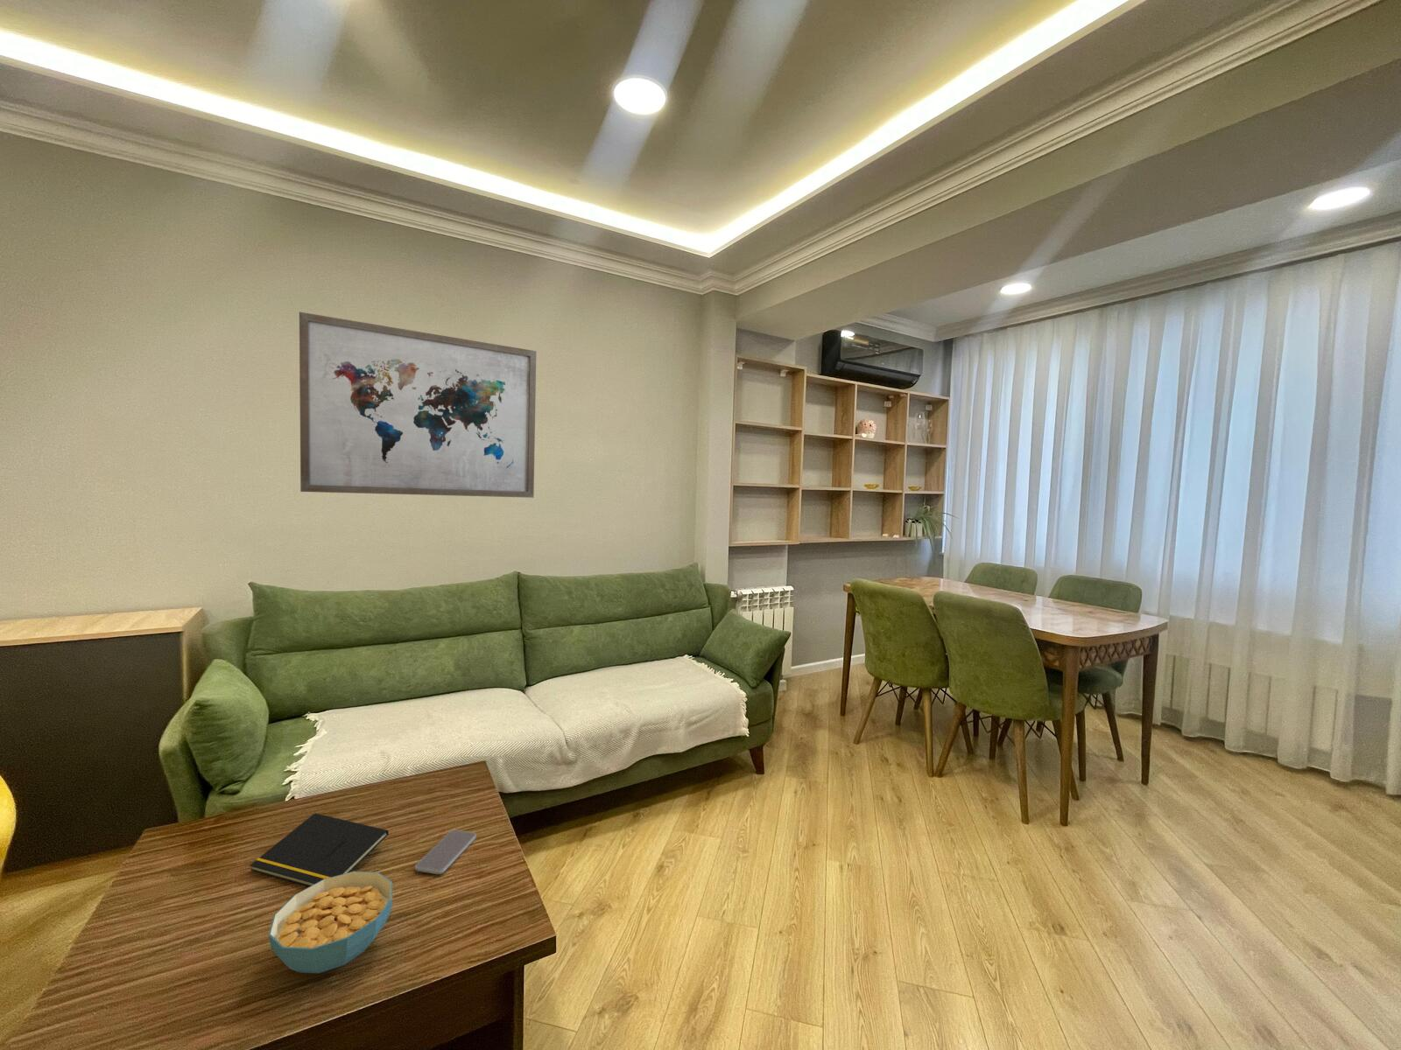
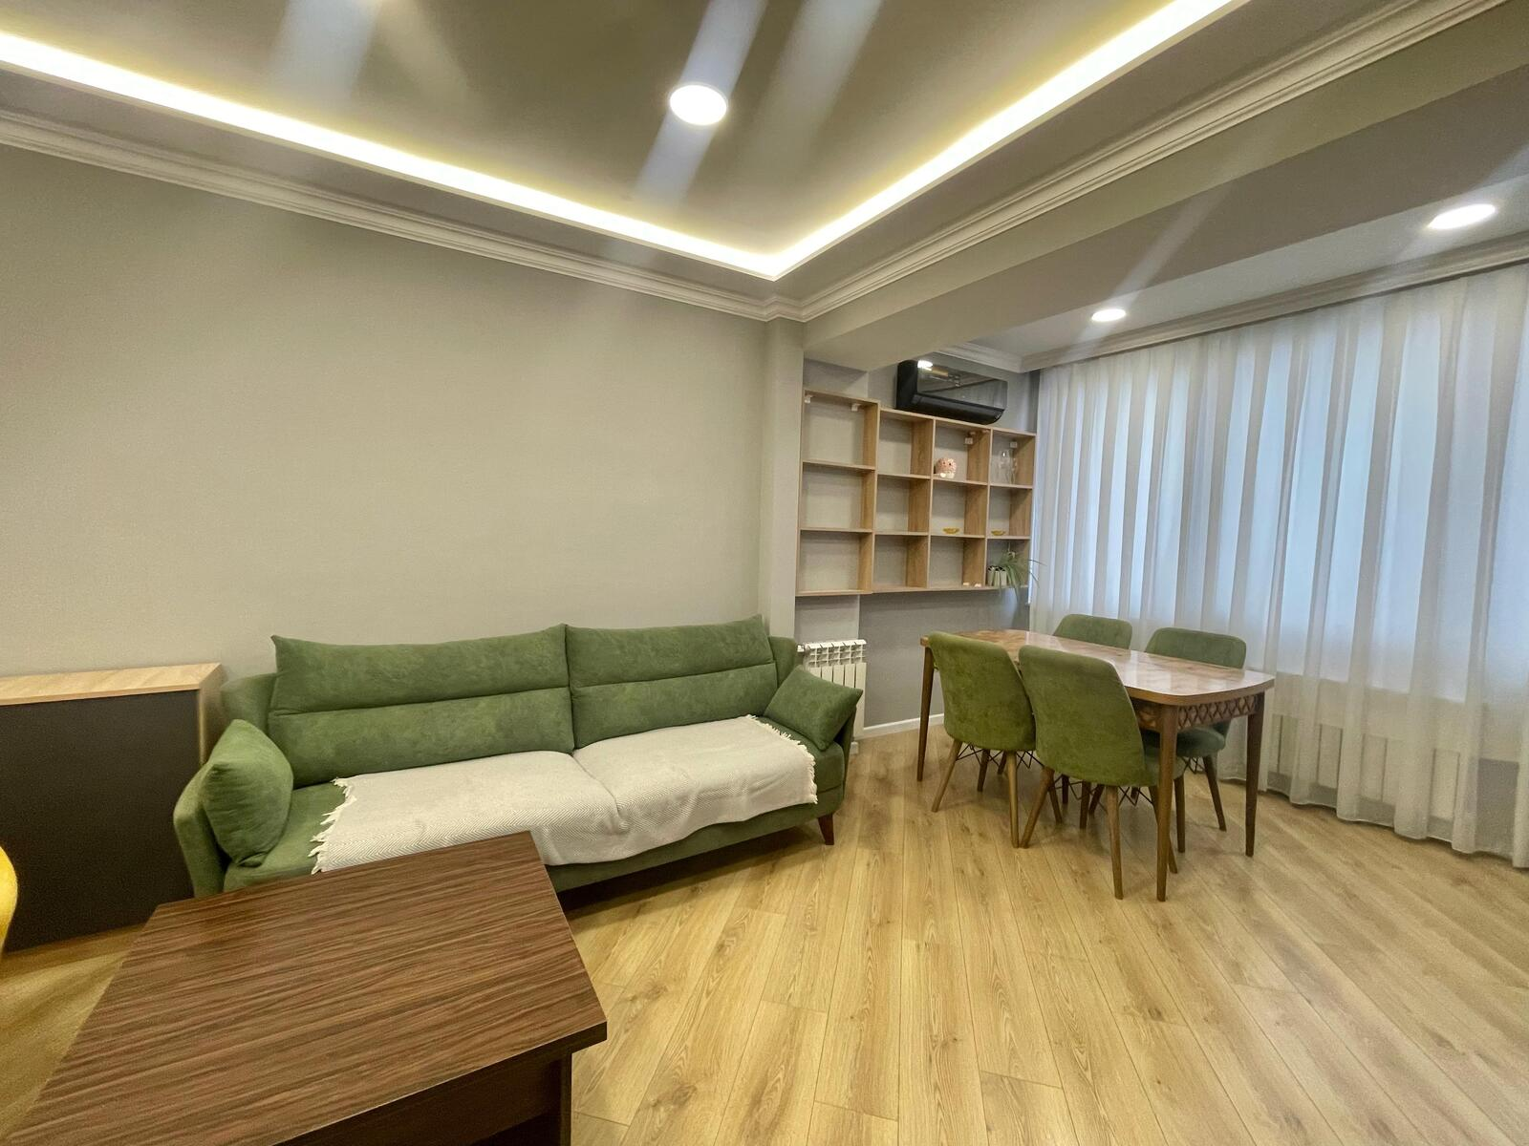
- wall art [299,311,537,499]
- cereal bowl [268,870,393,974]
- smartphone [414,829,478,875]
- notepad [248,813,389,887]
